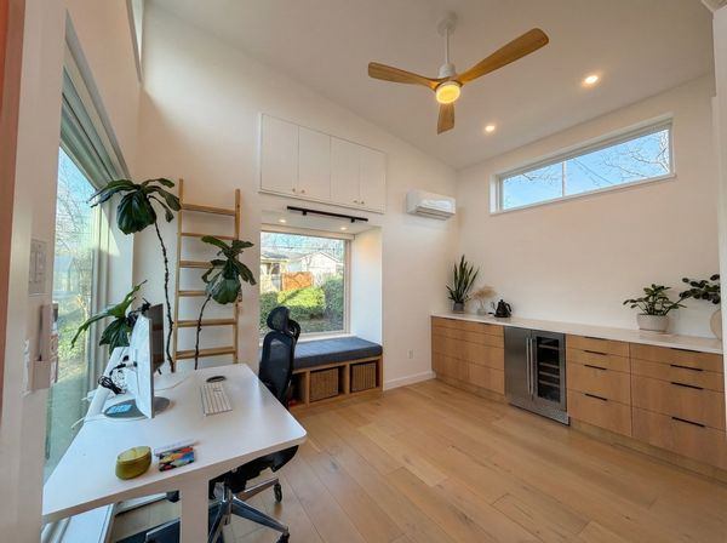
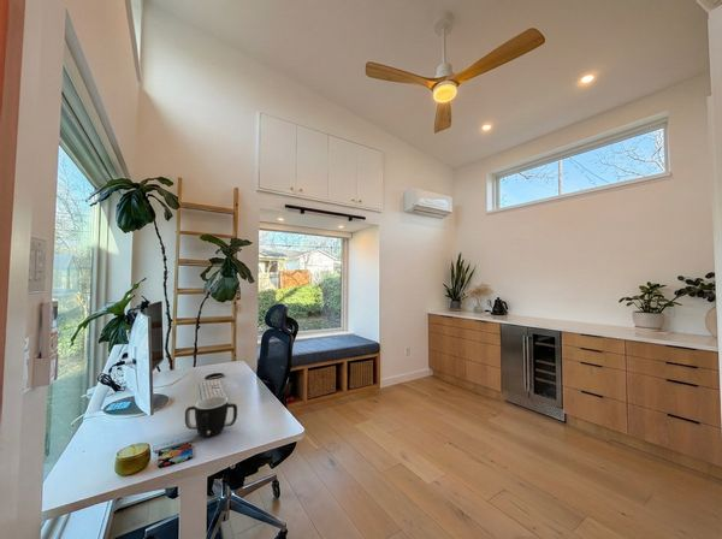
+ mug [184,395,238,438]
